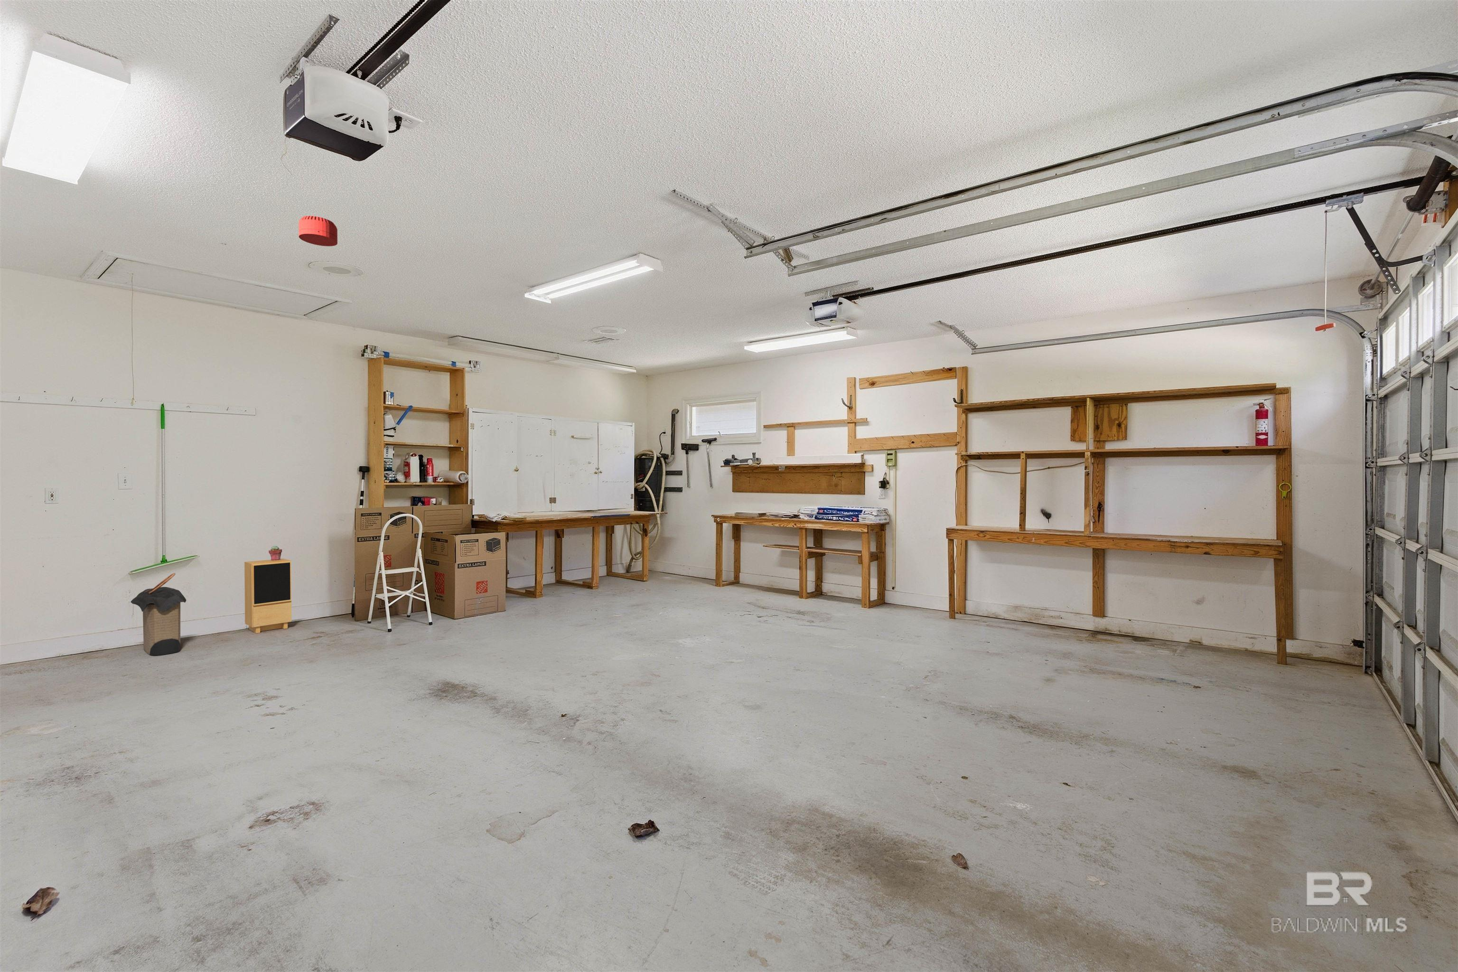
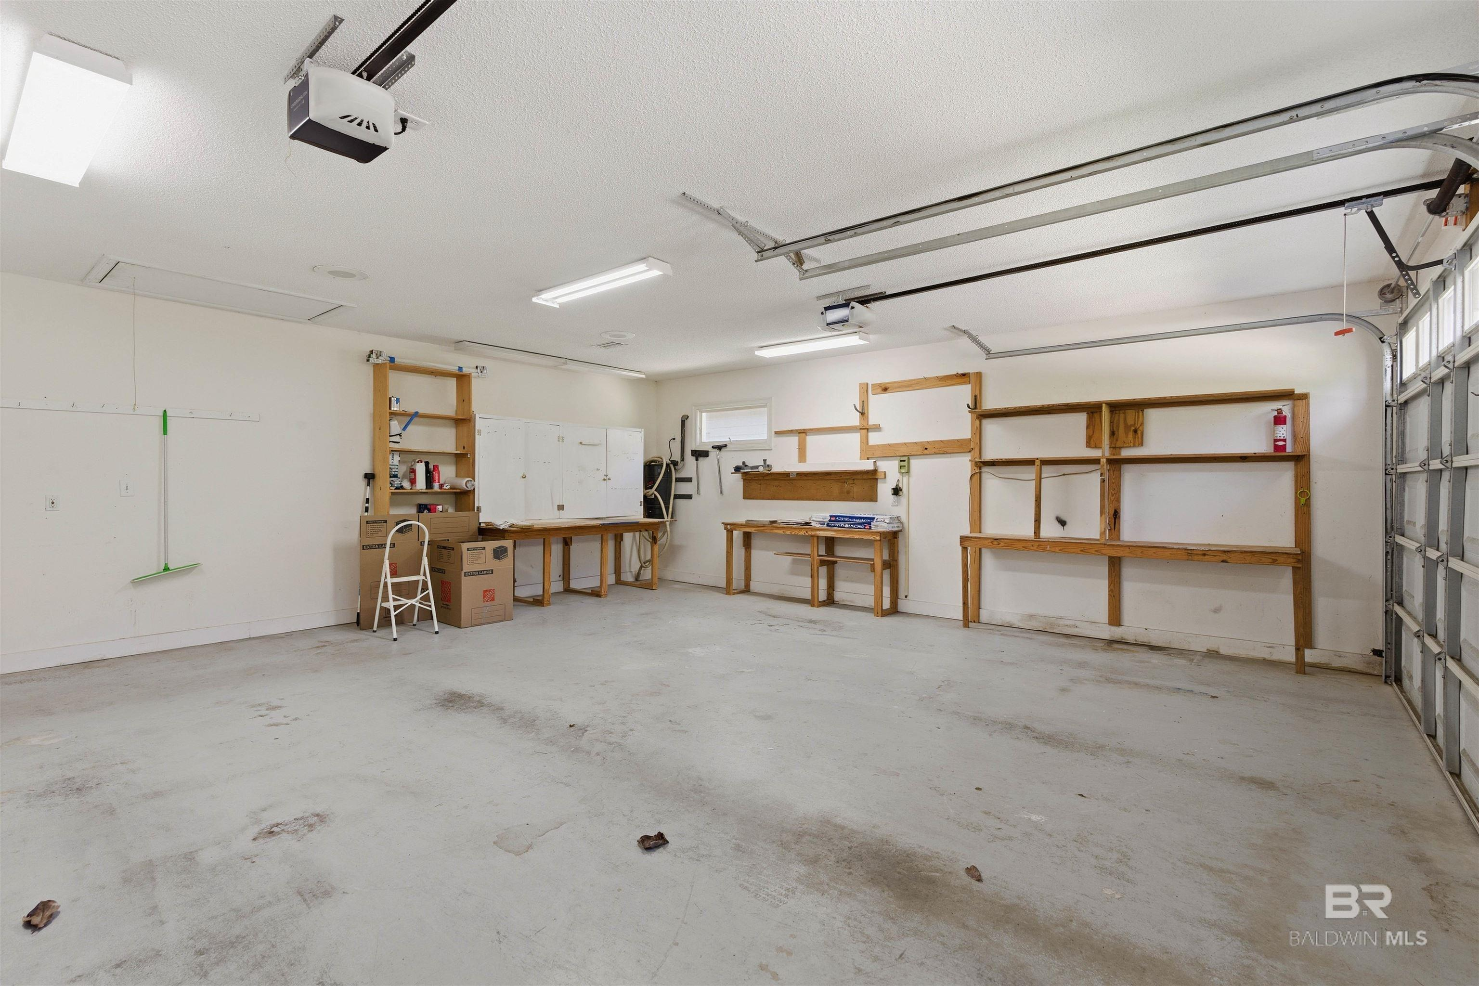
- speaker [244,558,292,634]
- laundry hamper [130,573,187,656]
- smoke detector [298,216,337,247]
- potted succulent [268,546,282,560]
